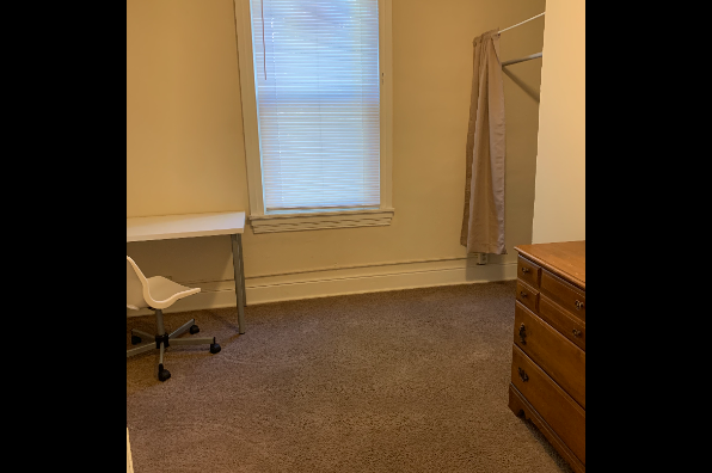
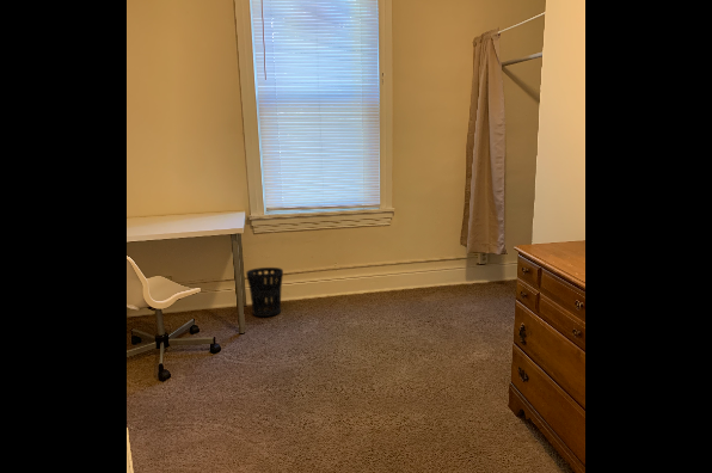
+ wastebasket [245,266,284,318]
